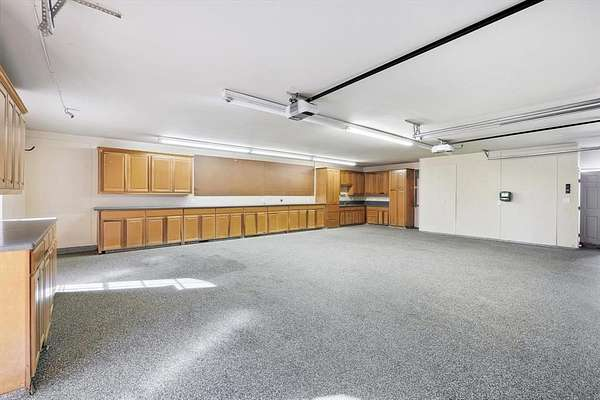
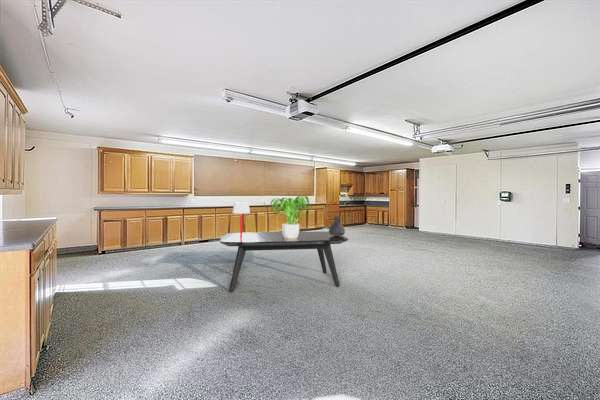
+ dining table [219,231,349,293]
+ table lamp [231,201,251,235]
+ potted plant [269,195,313,238]
+ vessel [328,215,346,236]
